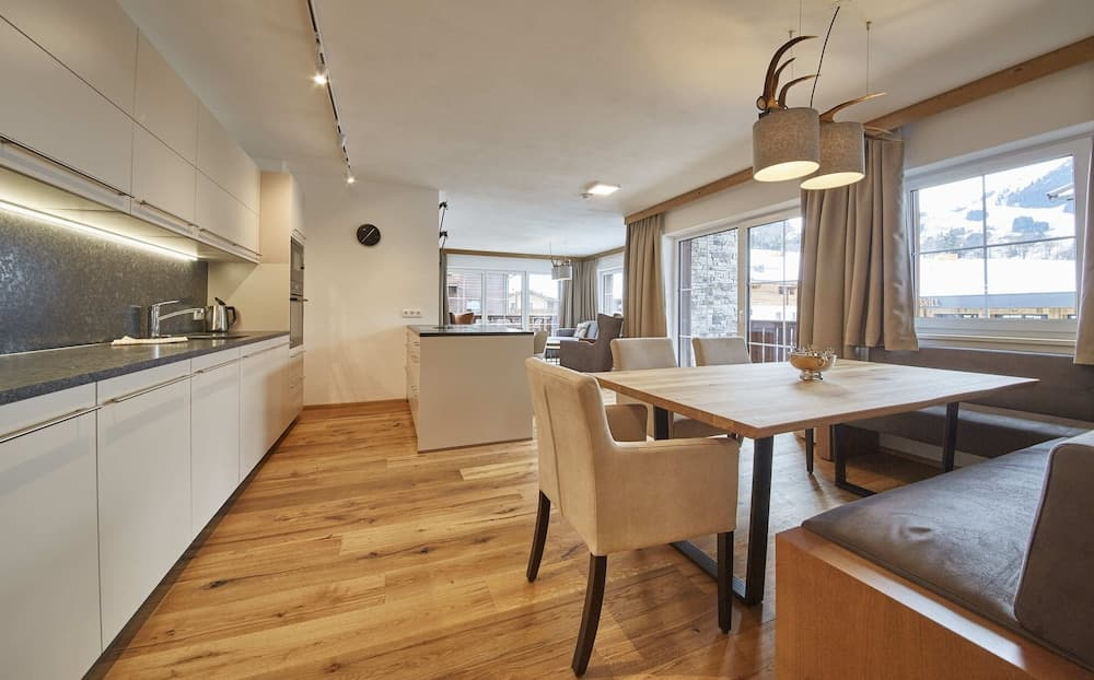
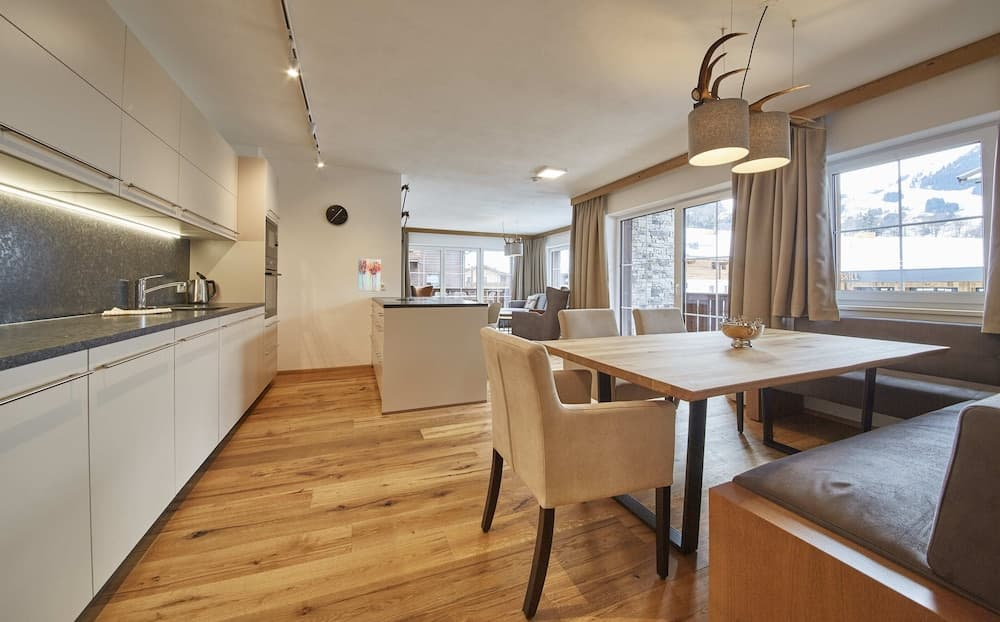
+ wall art [357,257,382,292]
